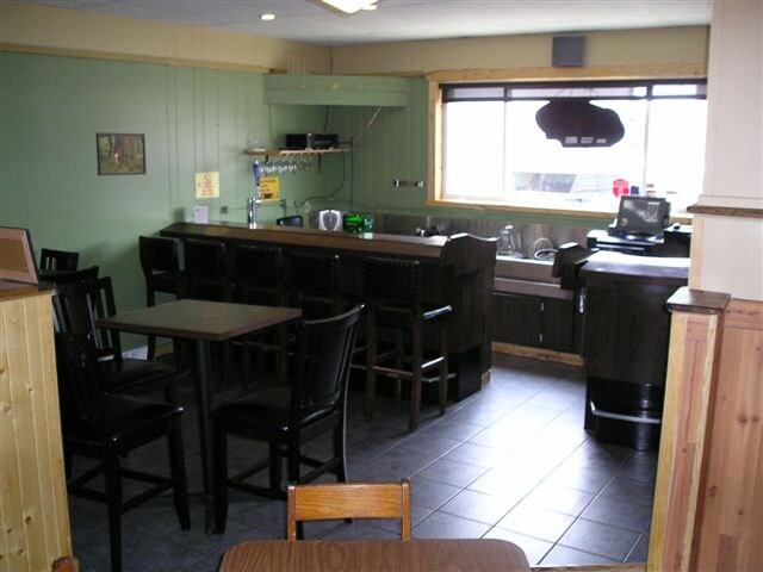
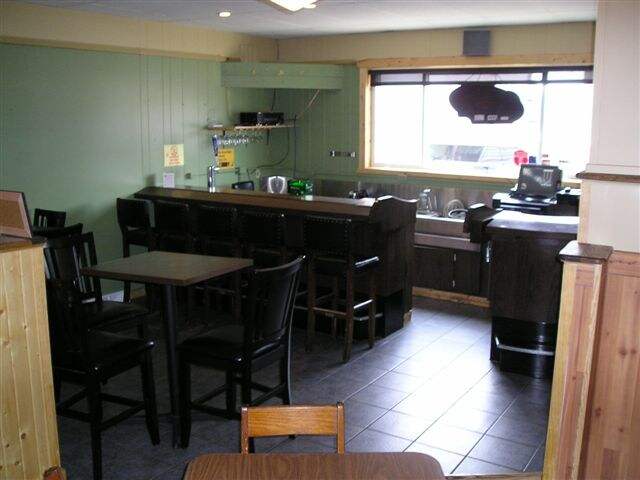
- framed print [95,131,148,176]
